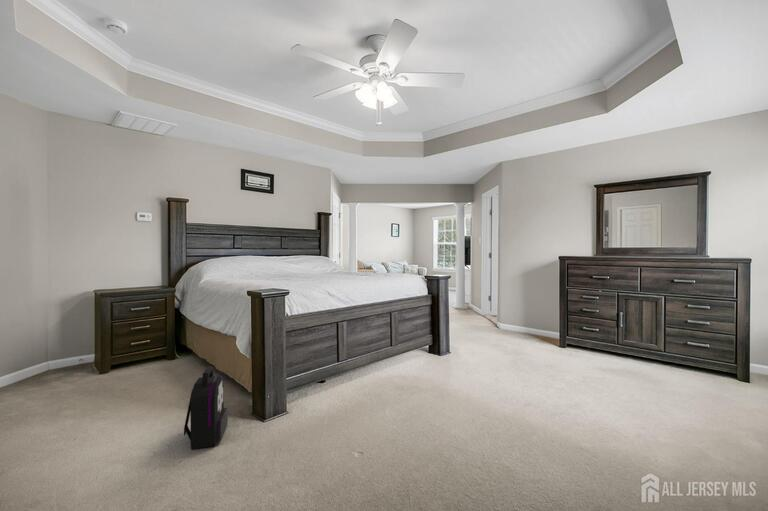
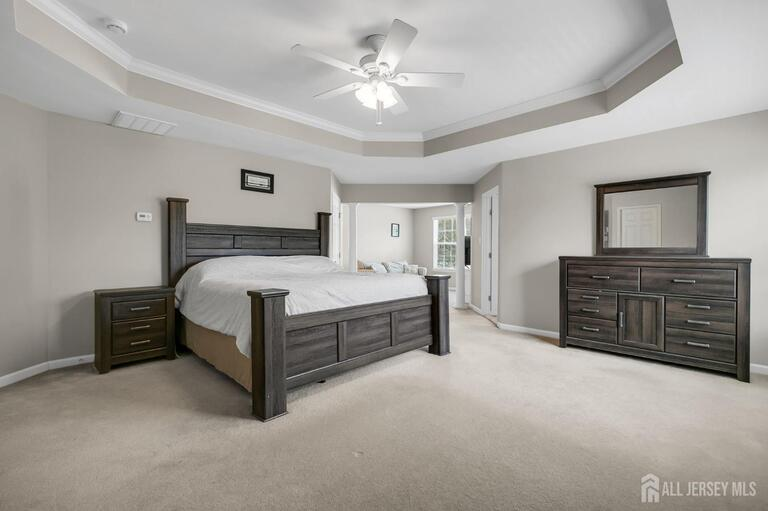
- backpack [183,365,229,450]
